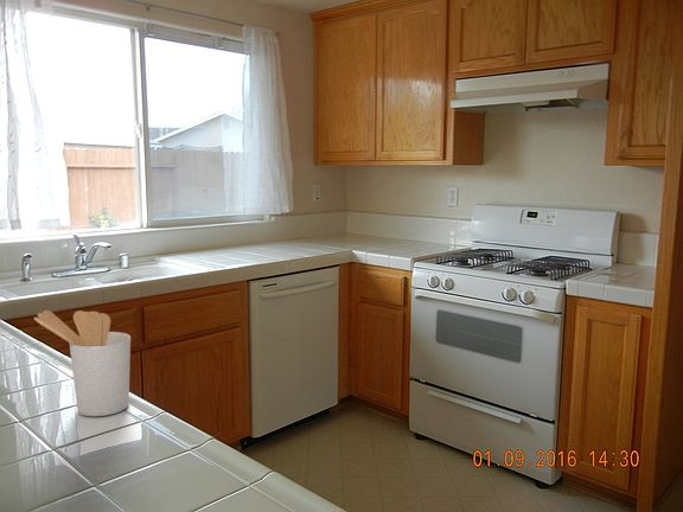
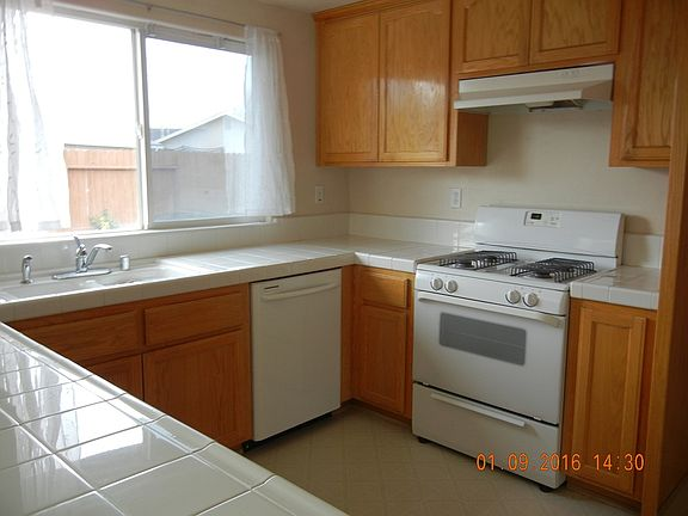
- utensil holder [33,309,132,417]
